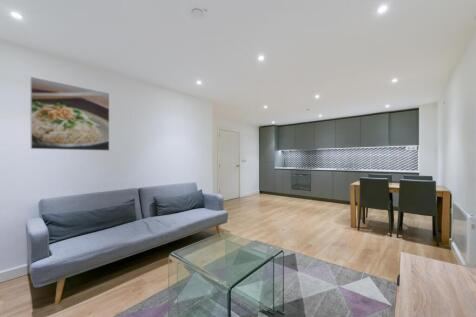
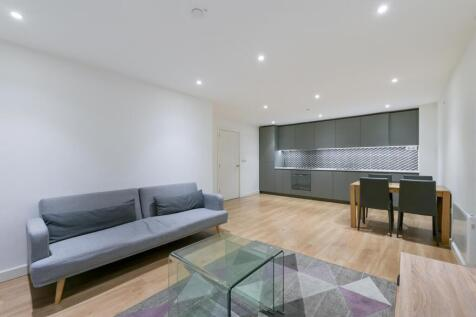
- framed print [29,76,110,152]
